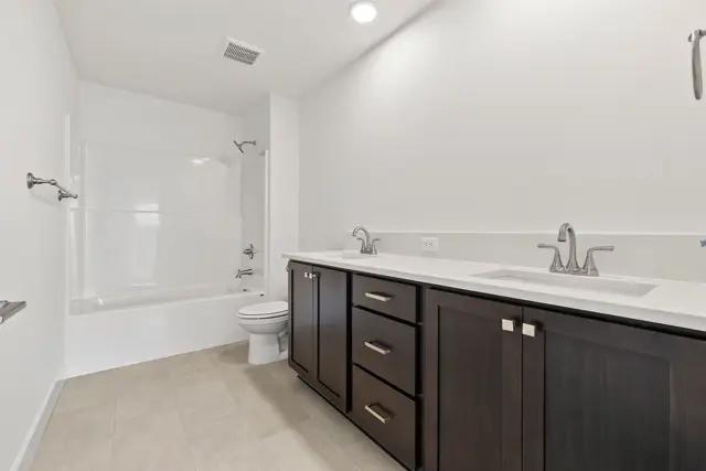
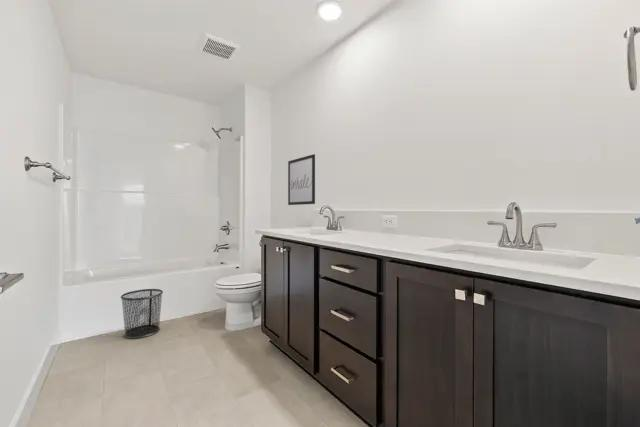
+ waste bin [120,288,164,340]
+ wall art [287,153,316,206]
